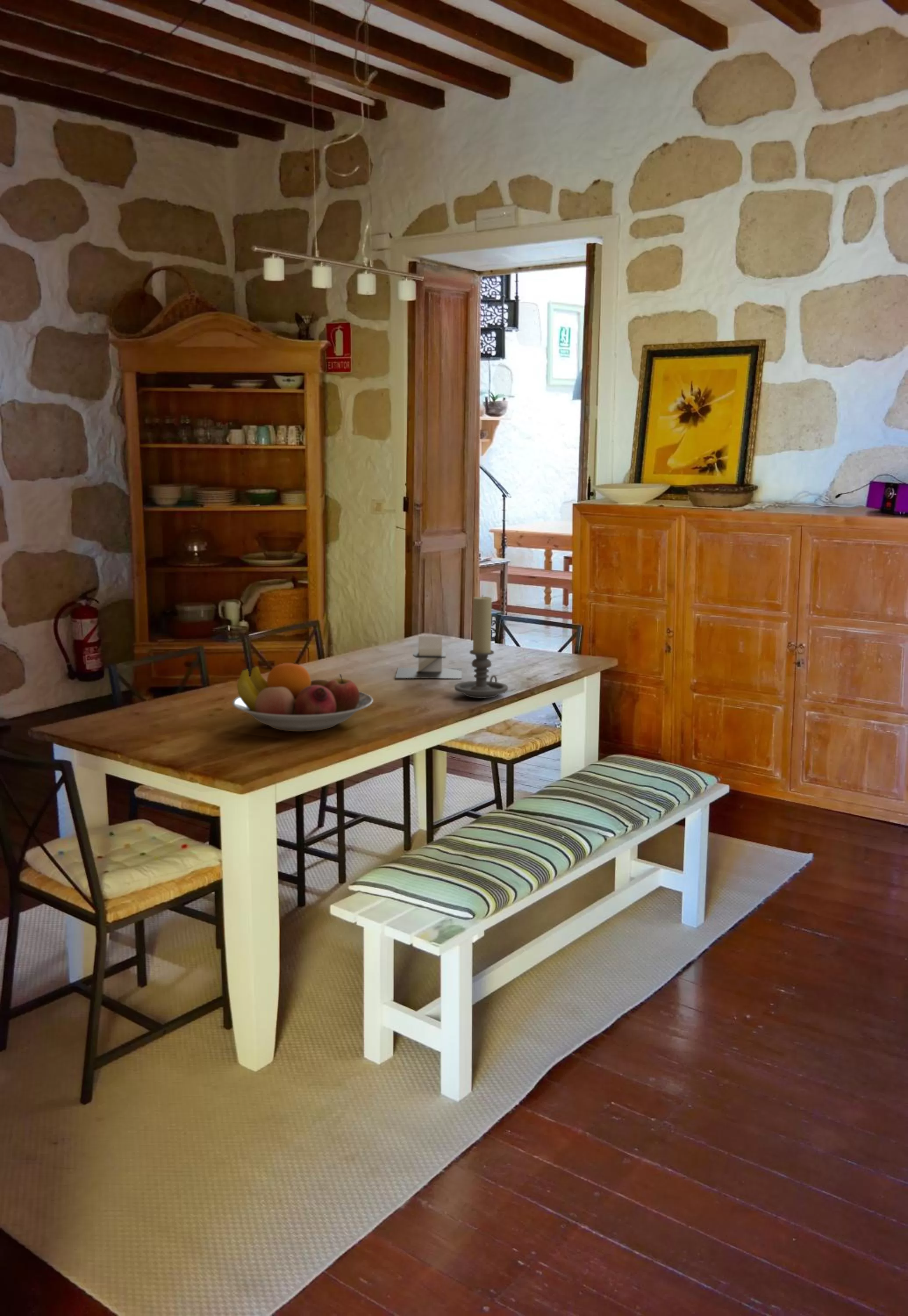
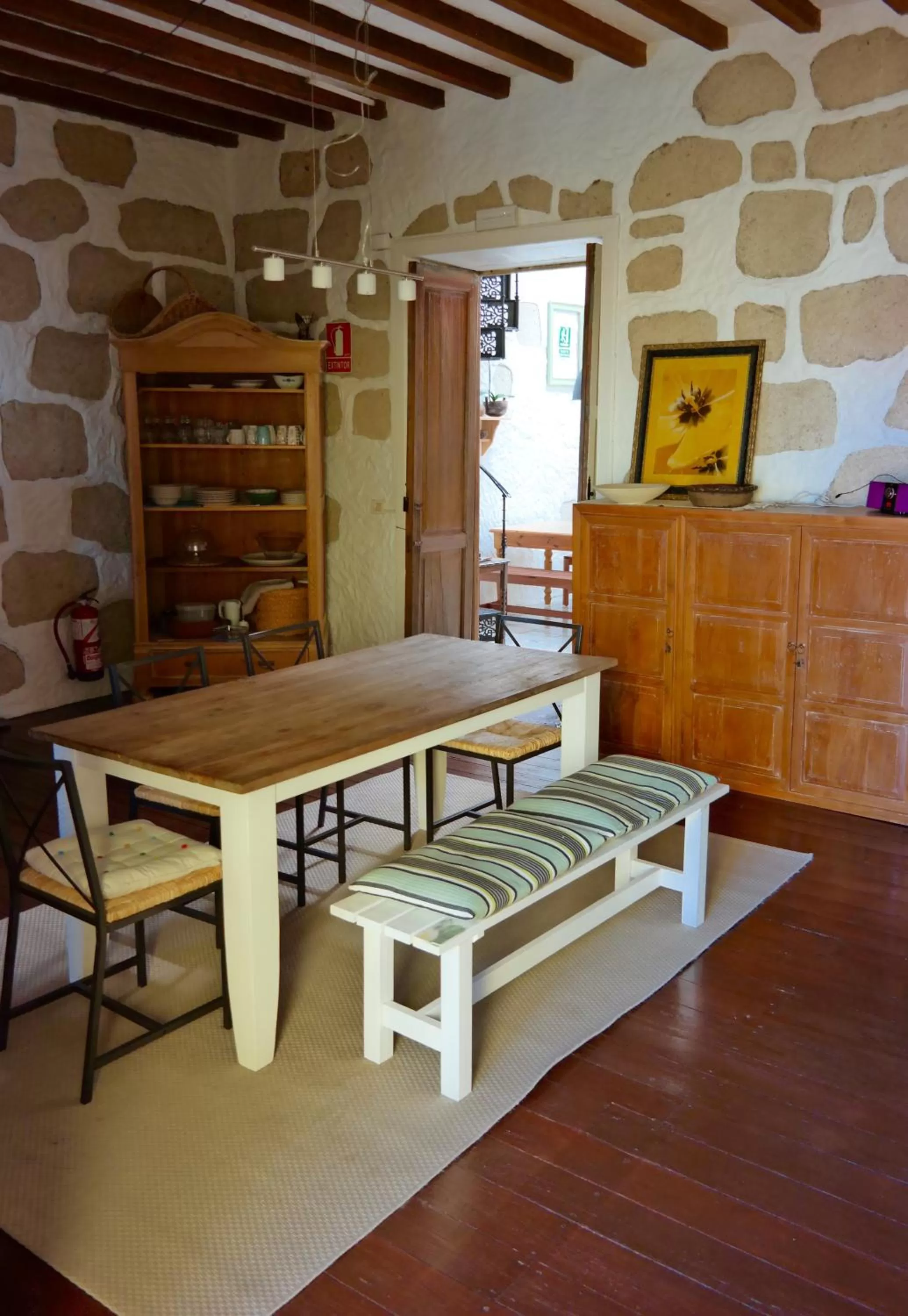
- candle holder [454,595,508,699]
- napkin holder [395,636,462,679]
- fruit bowl [232,663,373,732]
